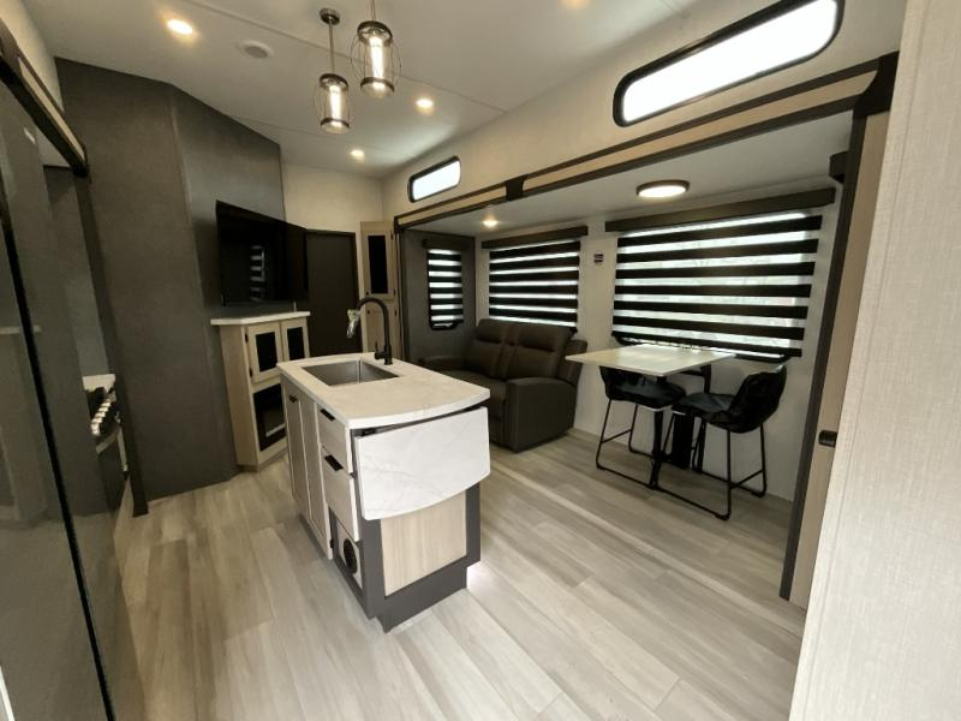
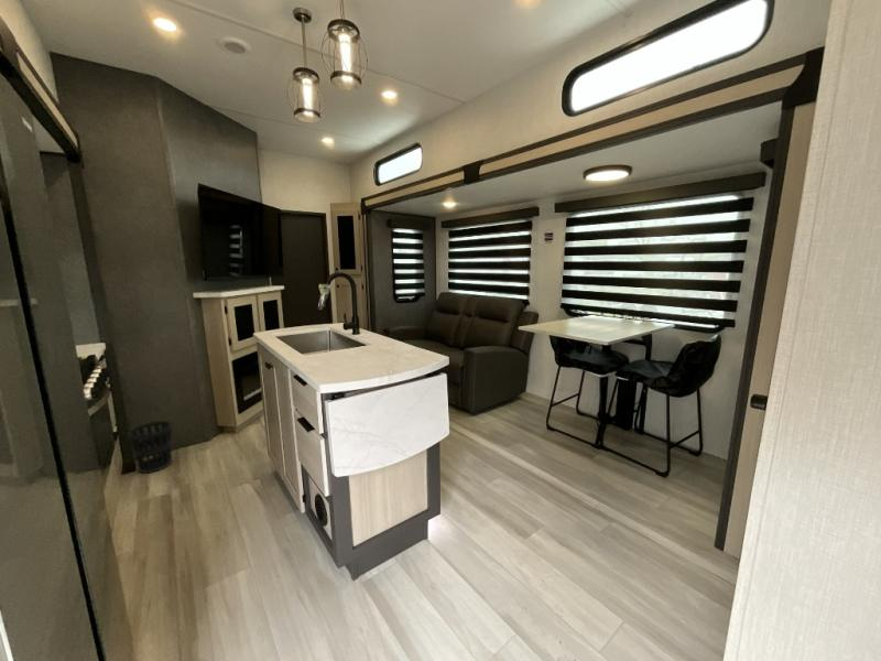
+ wastebasket [126,420,173,475]
